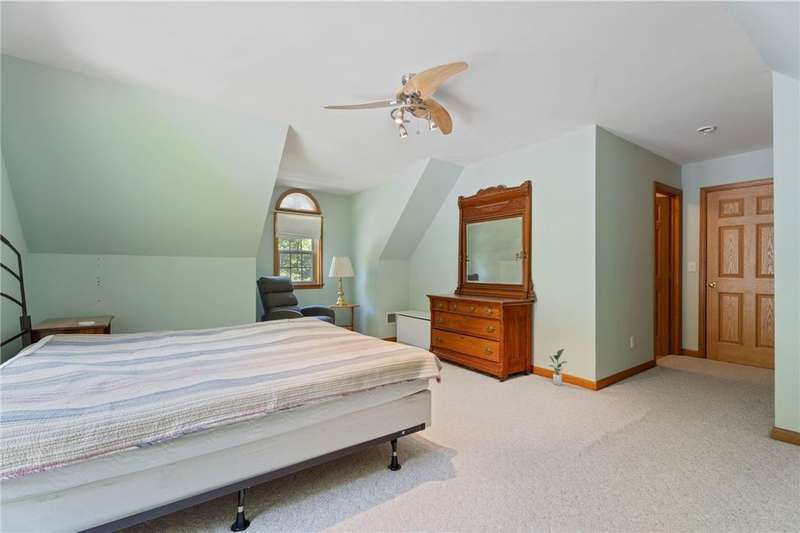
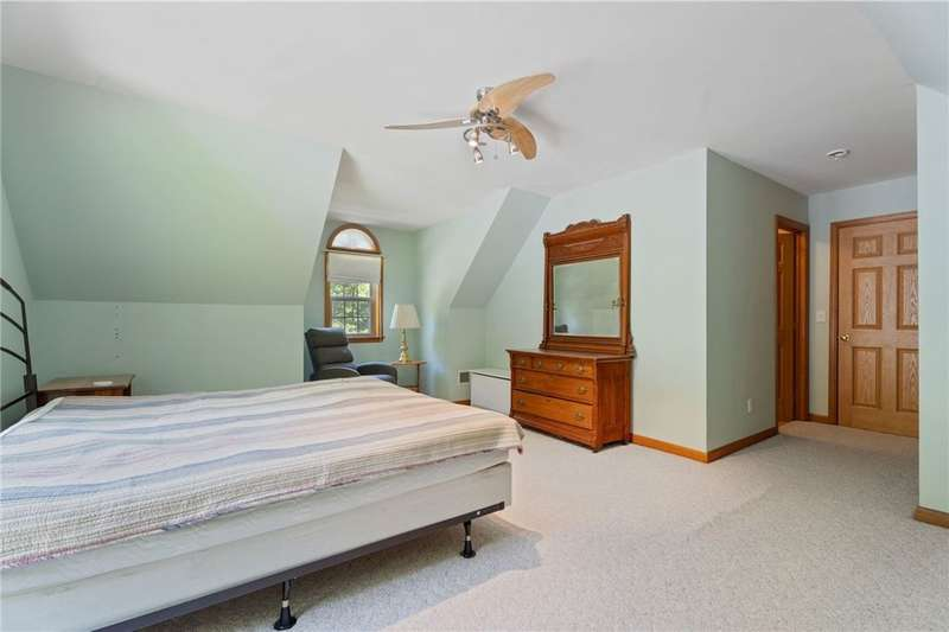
- potted plant [547,348,567,386]
